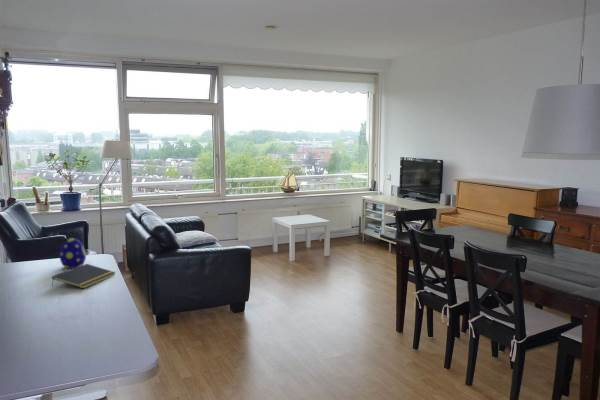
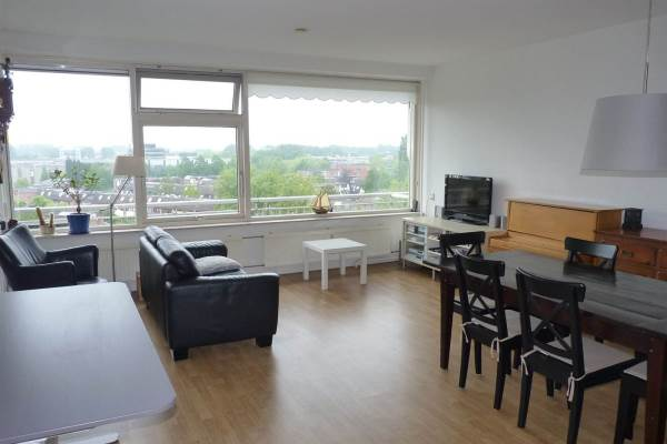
- notepad [51,263,117,290]
- decorative egg [59,237,87,269]
